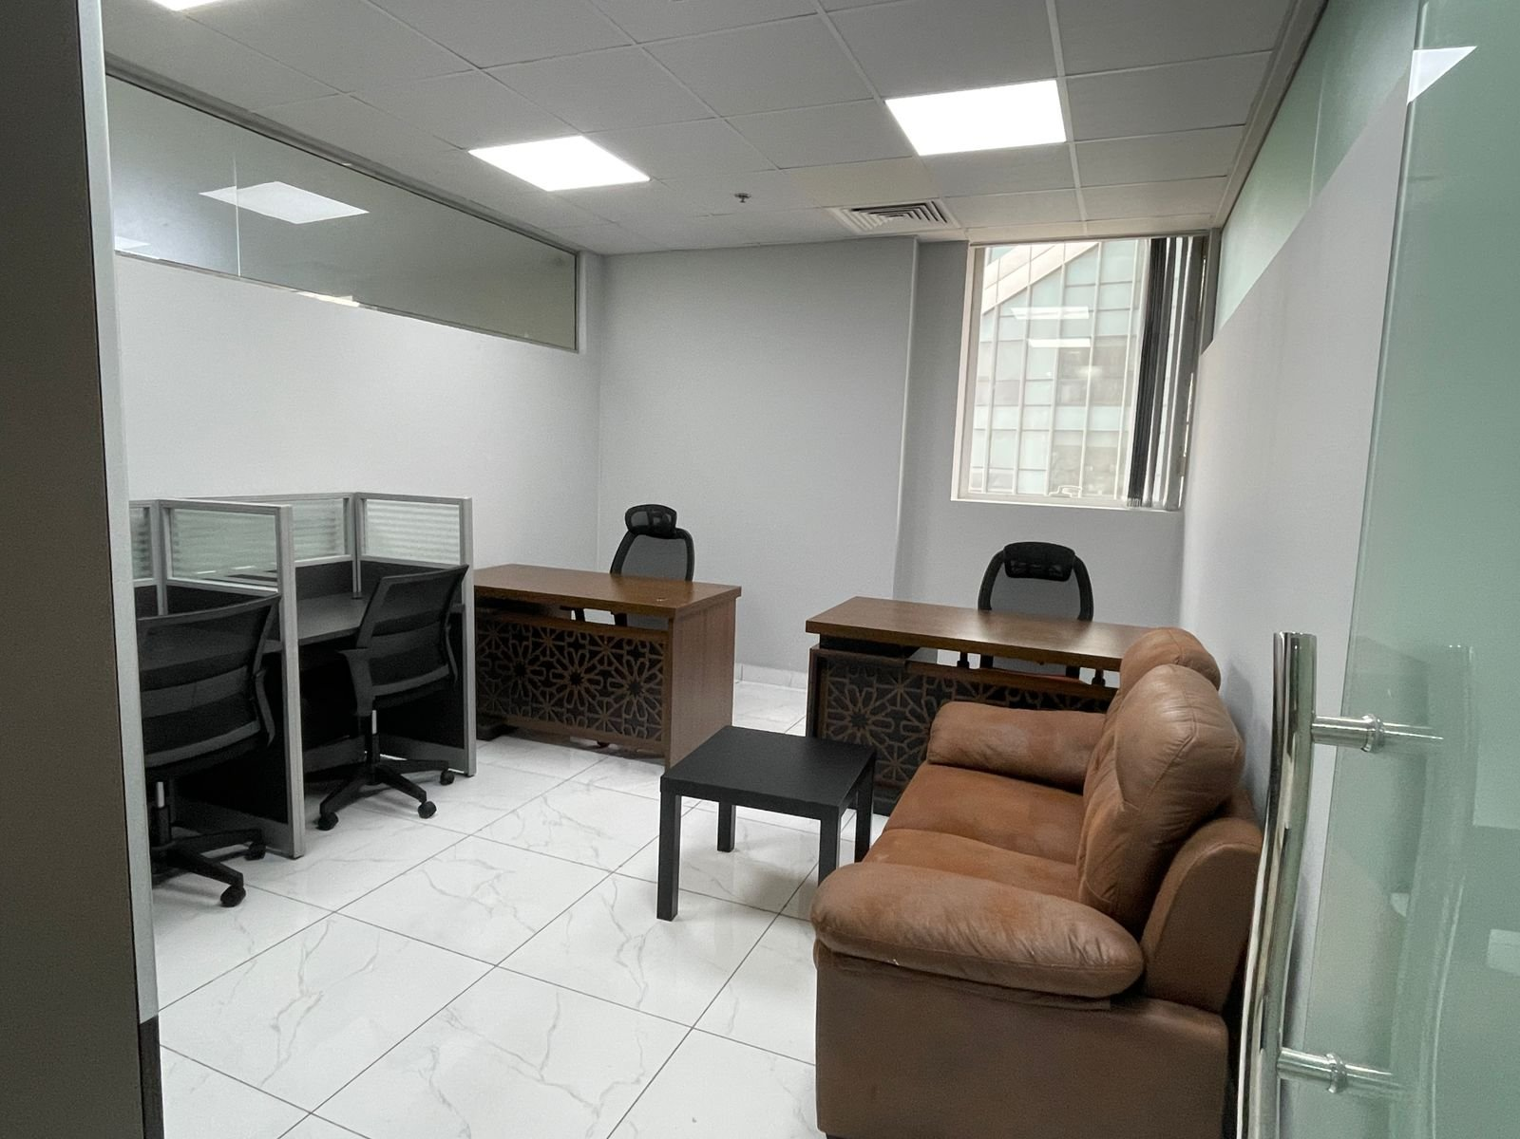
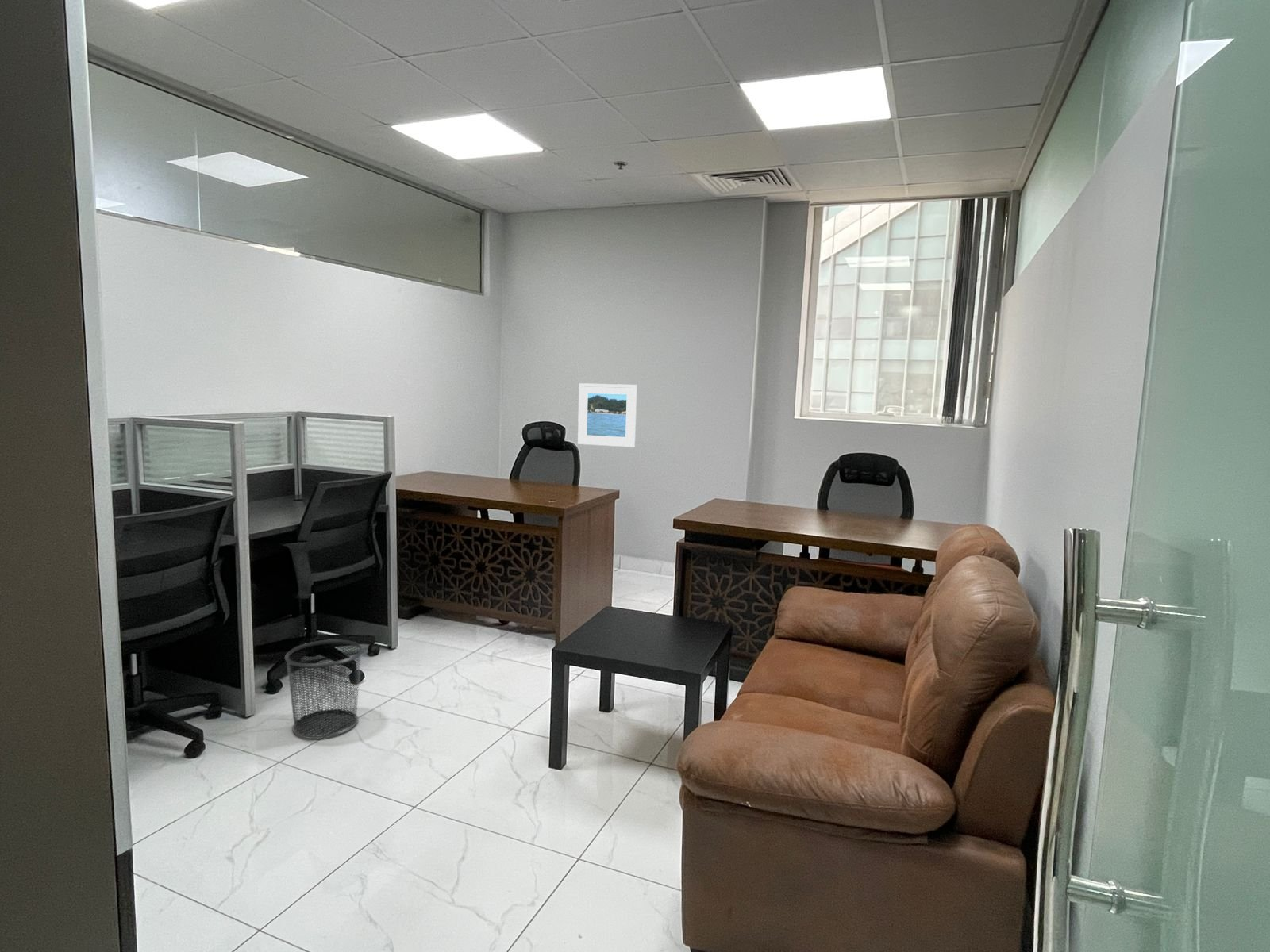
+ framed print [577,382,637,448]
+ waste bin [284,639,364,739]
